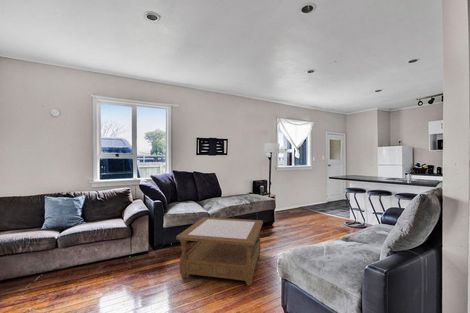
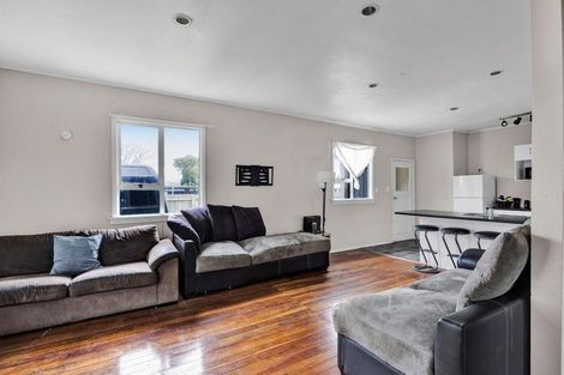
- coffee table [175,216,264,287]
